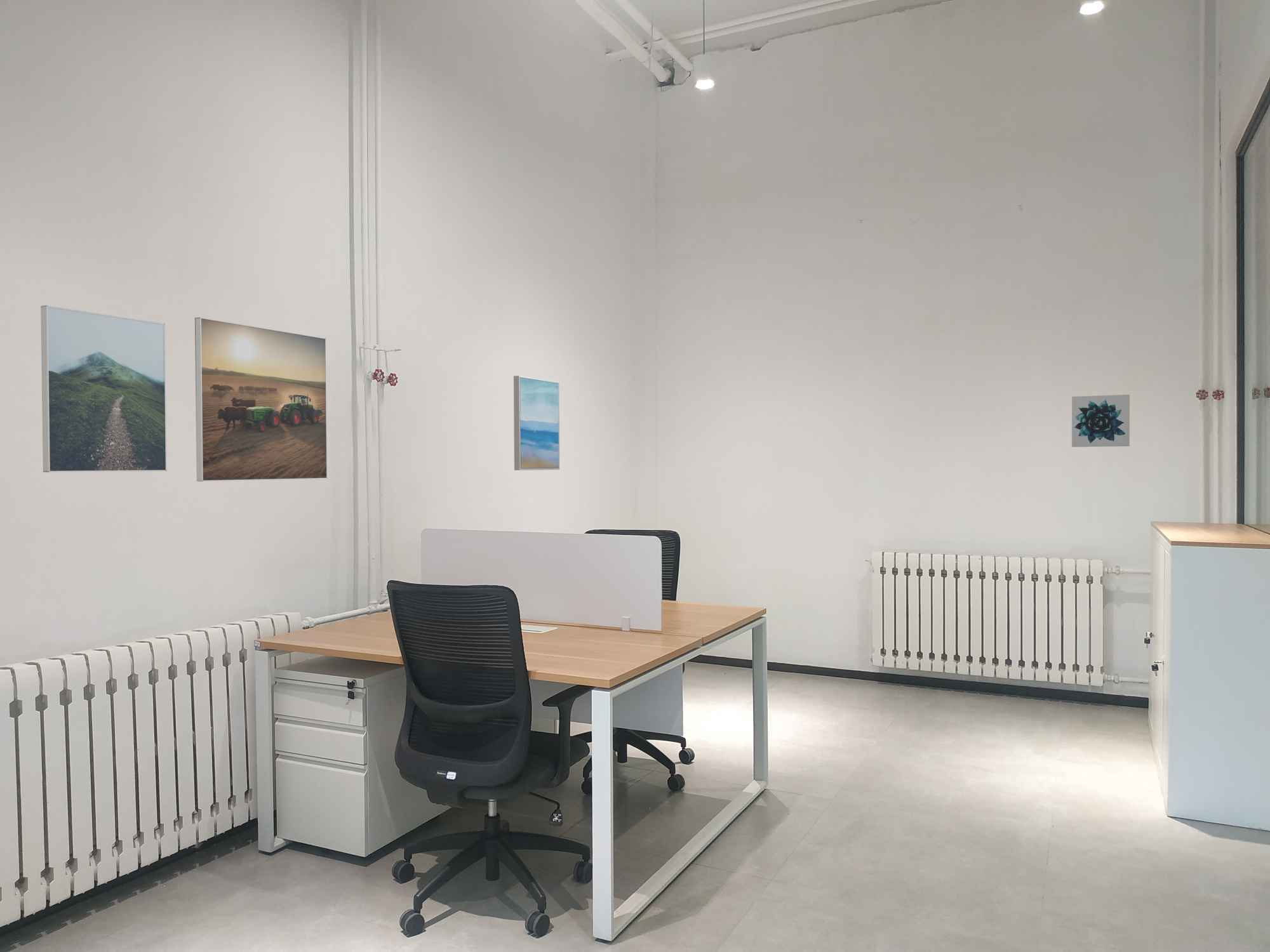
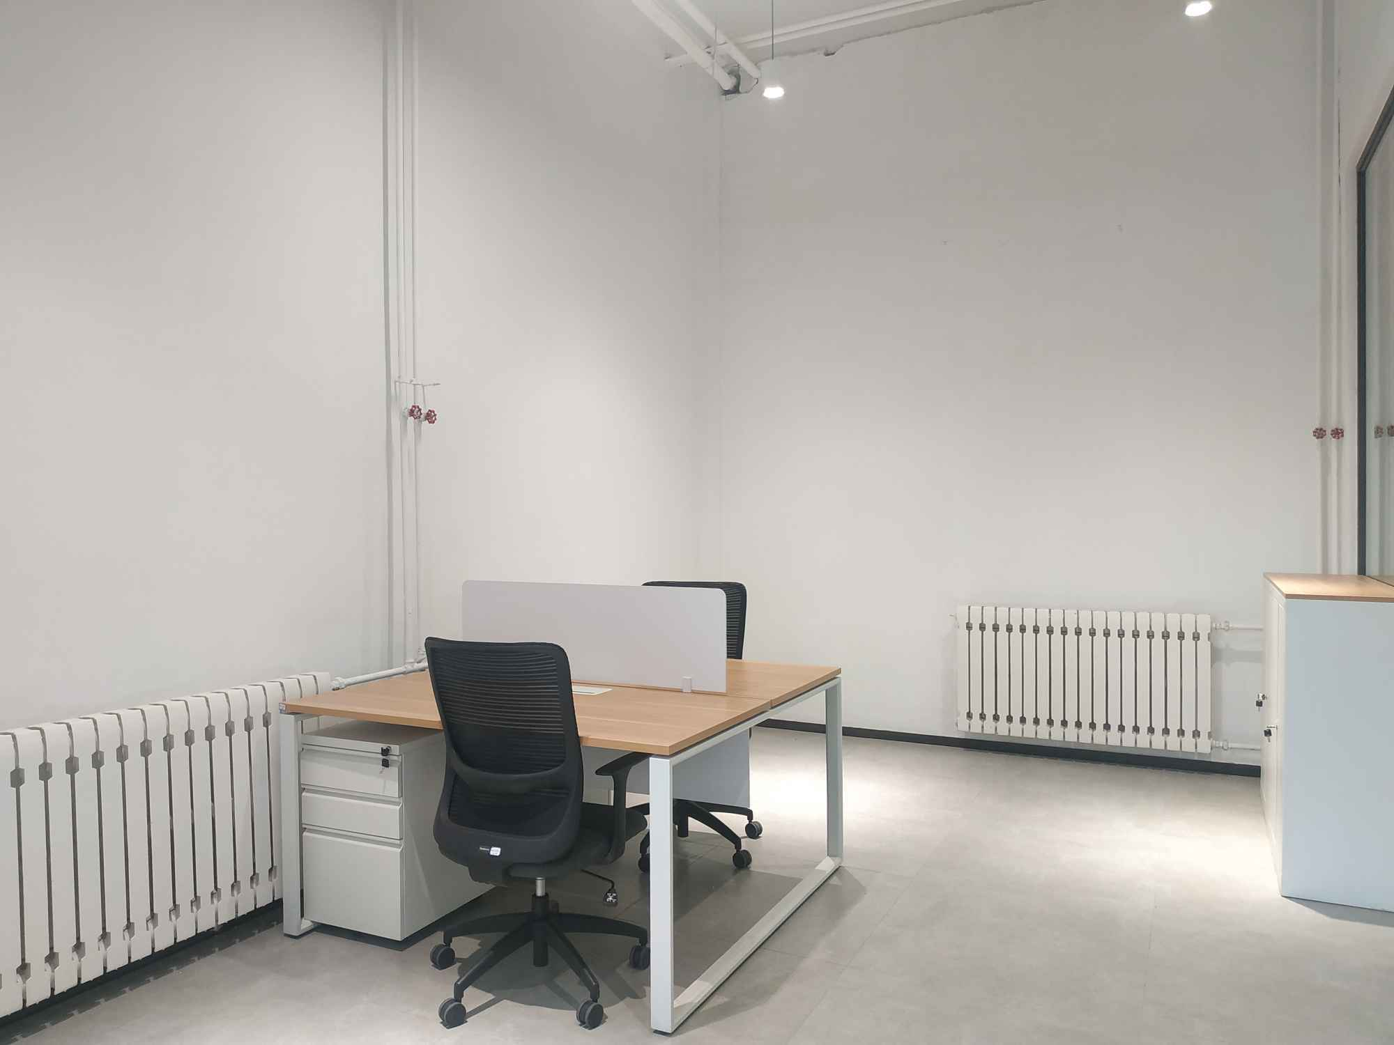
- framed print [40,305,168,473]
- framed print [194,317,328,482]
- wall art [513,375,560,471]
- wall art [1071,394,1130,447]
